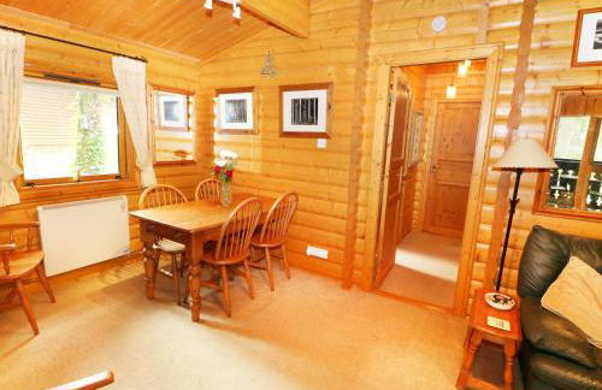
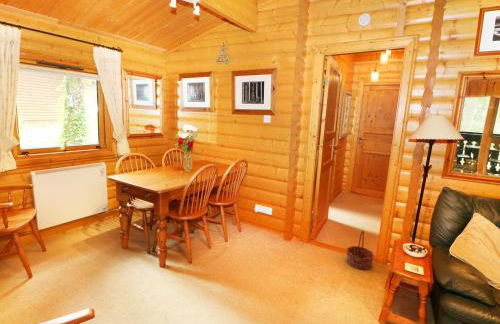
+ basket [346,230,375,271]
